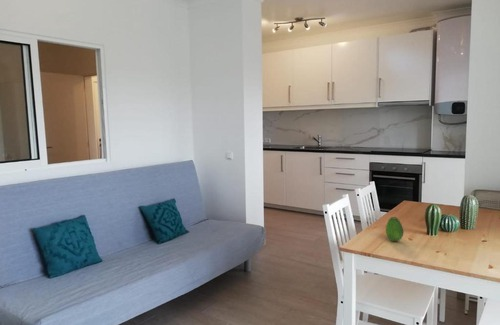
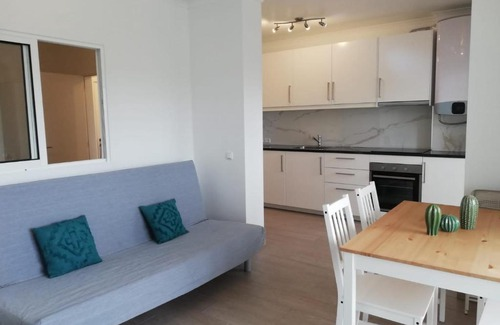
- fruit [385,216,404,242]
